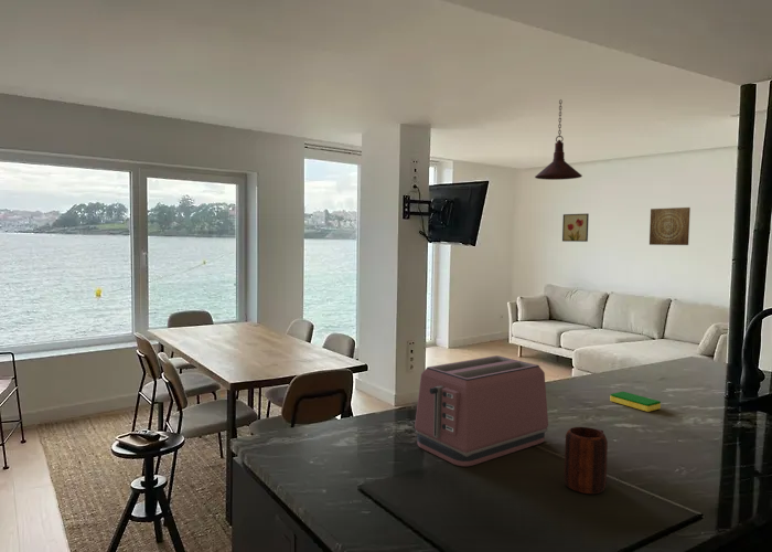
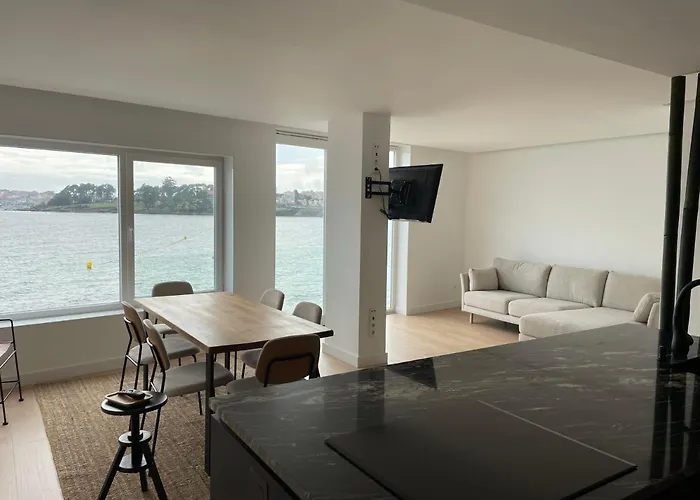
- mug [562,426,609,495]
- wall art [561,212,590,243]
- wall art [648,206,691,246]
- dish sponge [609,391,662,413]
- pendant light [534,98,583,181]
- toaster [414,354,549,467]
